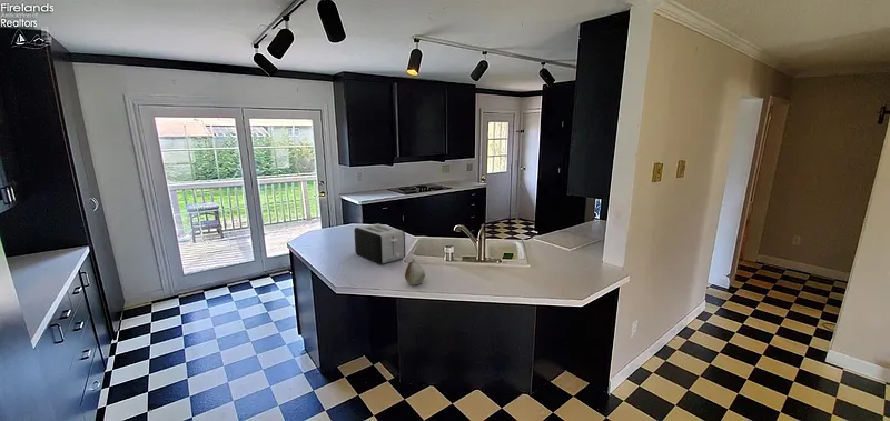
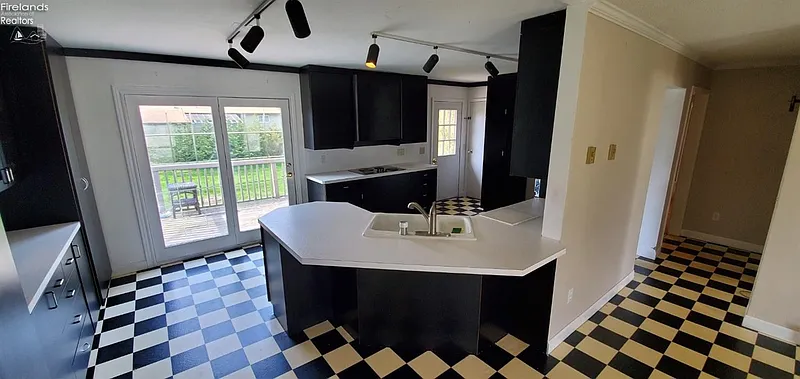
- toaster [354,222,406,265]
- fruit [404,258,426,285]
